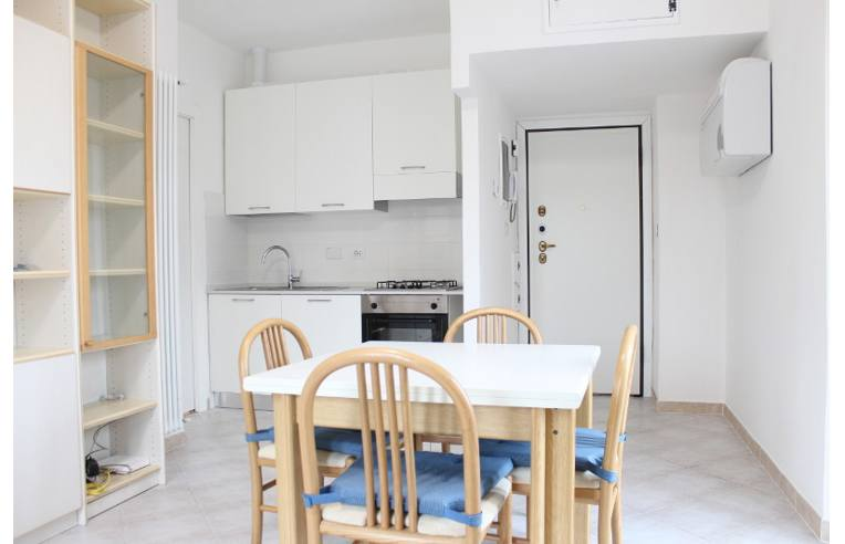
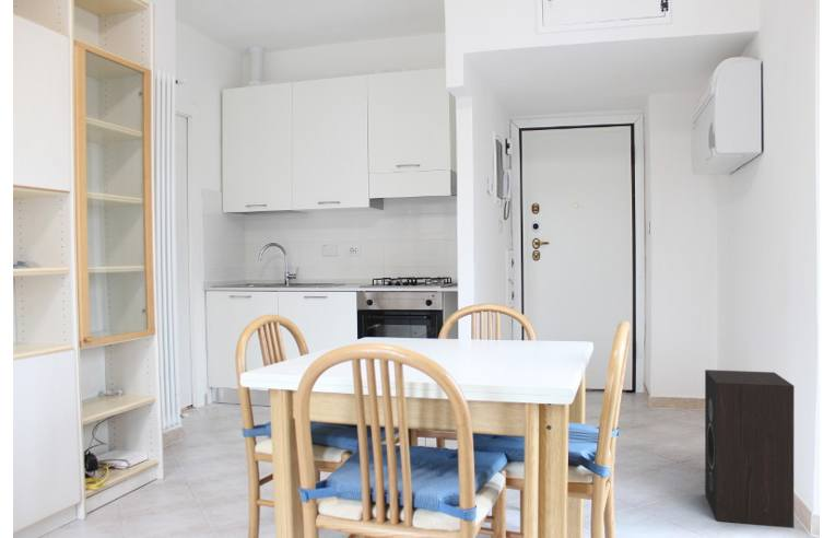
+ speaker [704,369,796,529]
